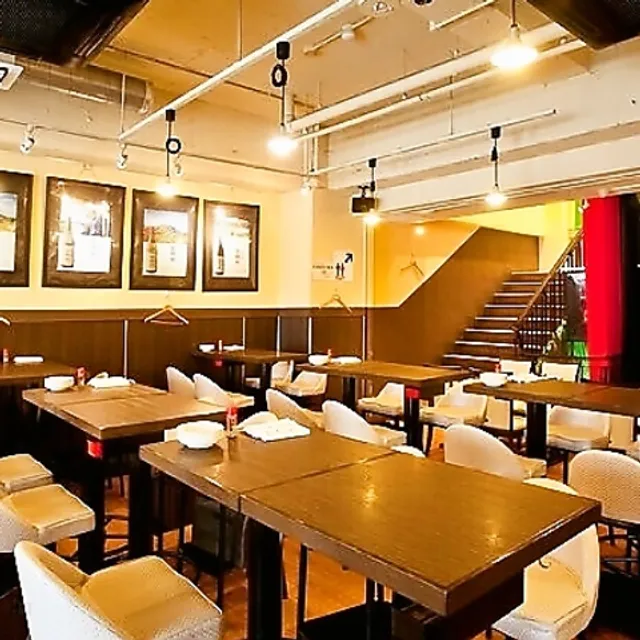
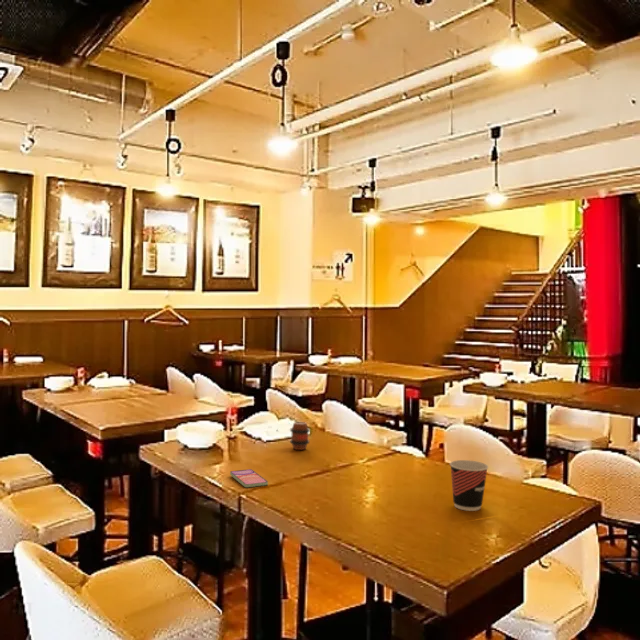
+ smartphone [229,468,269,488]
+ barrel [289,421,311,451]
+ cup [449,459,489,512]
